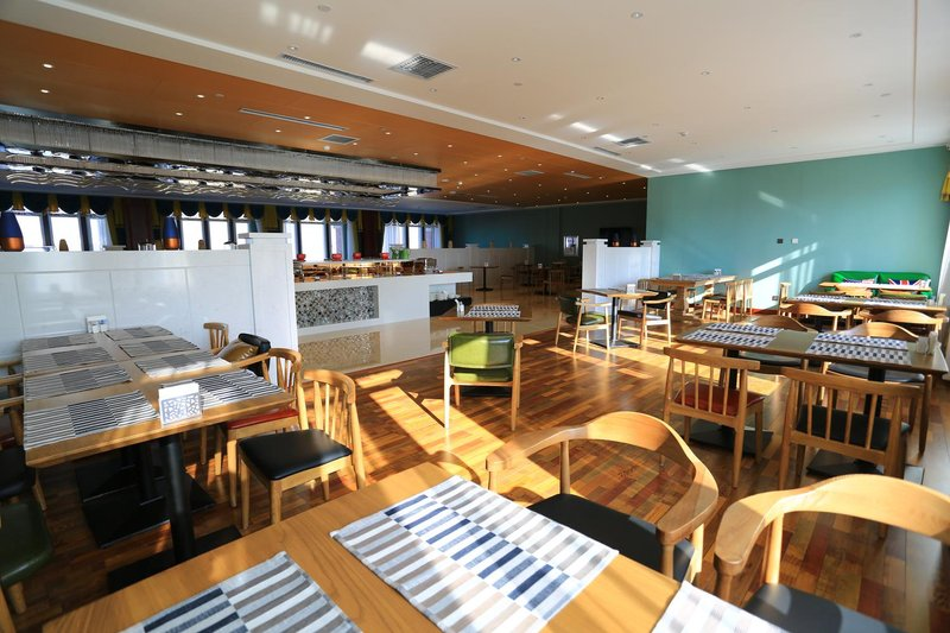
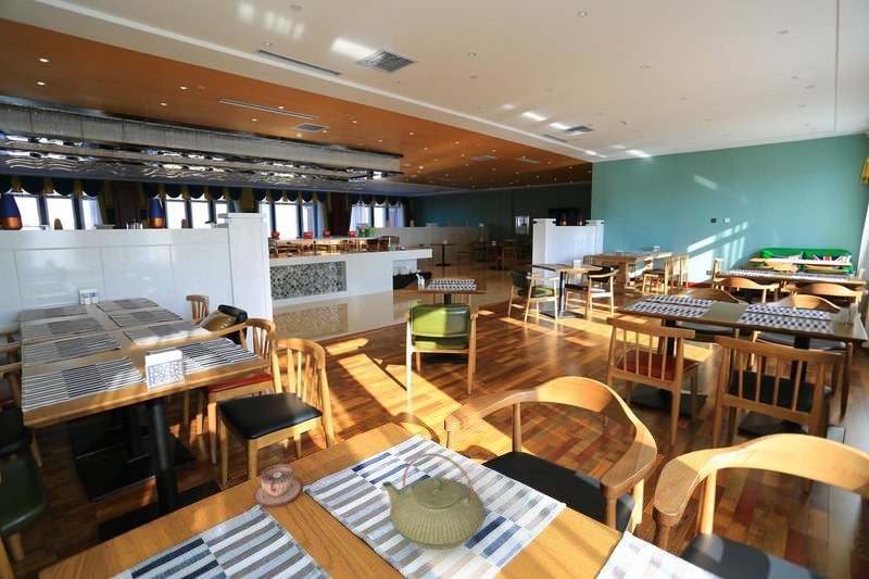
+ teacup [253,463,303,507]
+ teapot [381,452,487,551]
